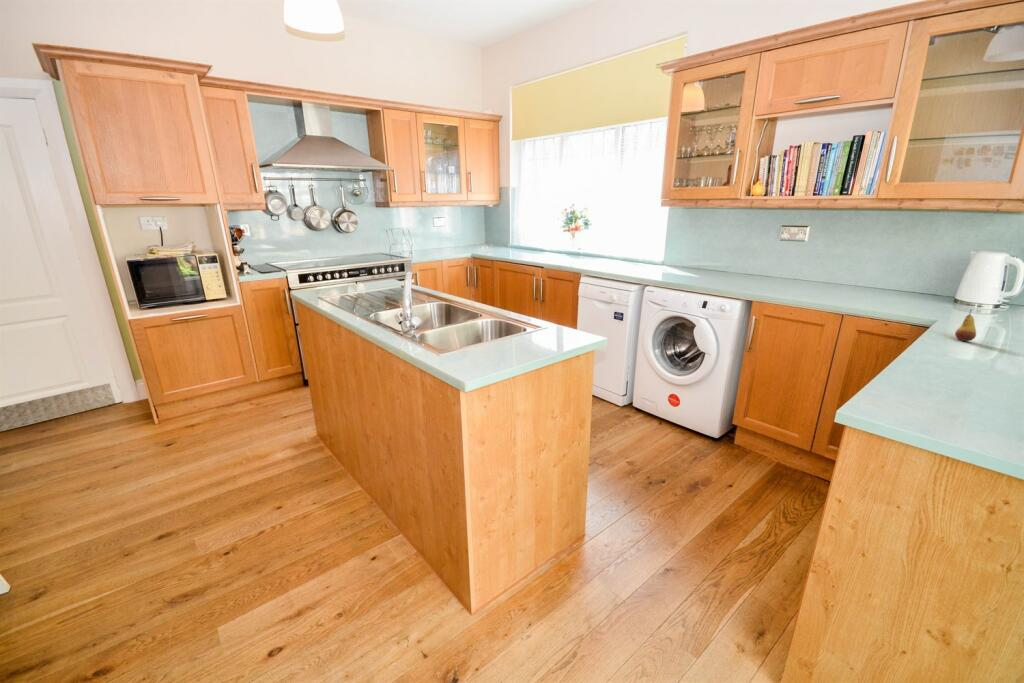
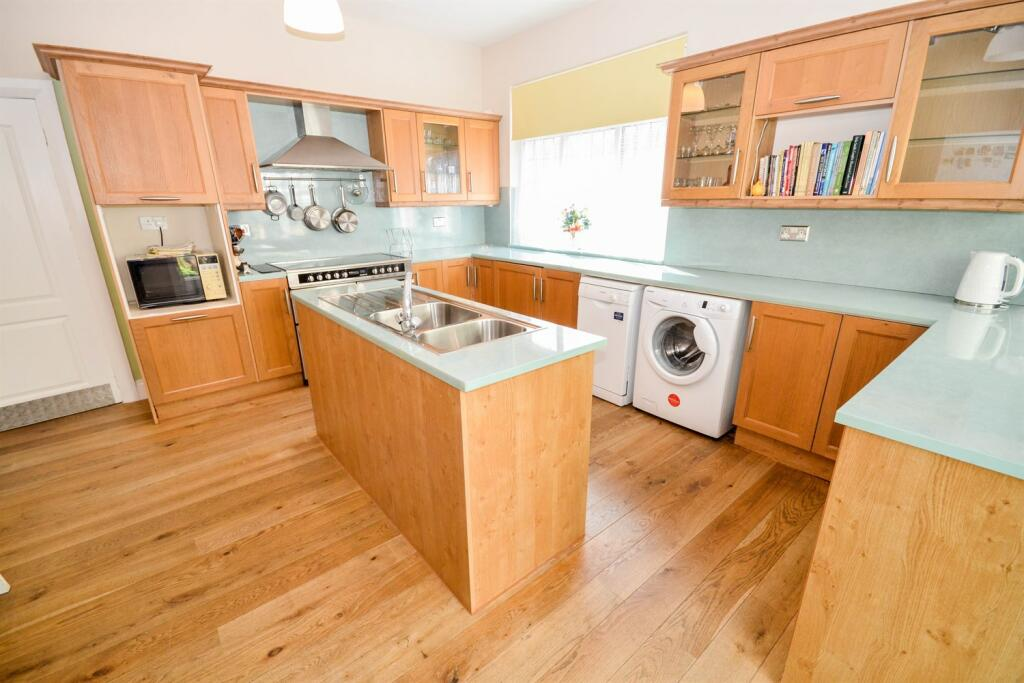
- fruit [954,308,977,342]
